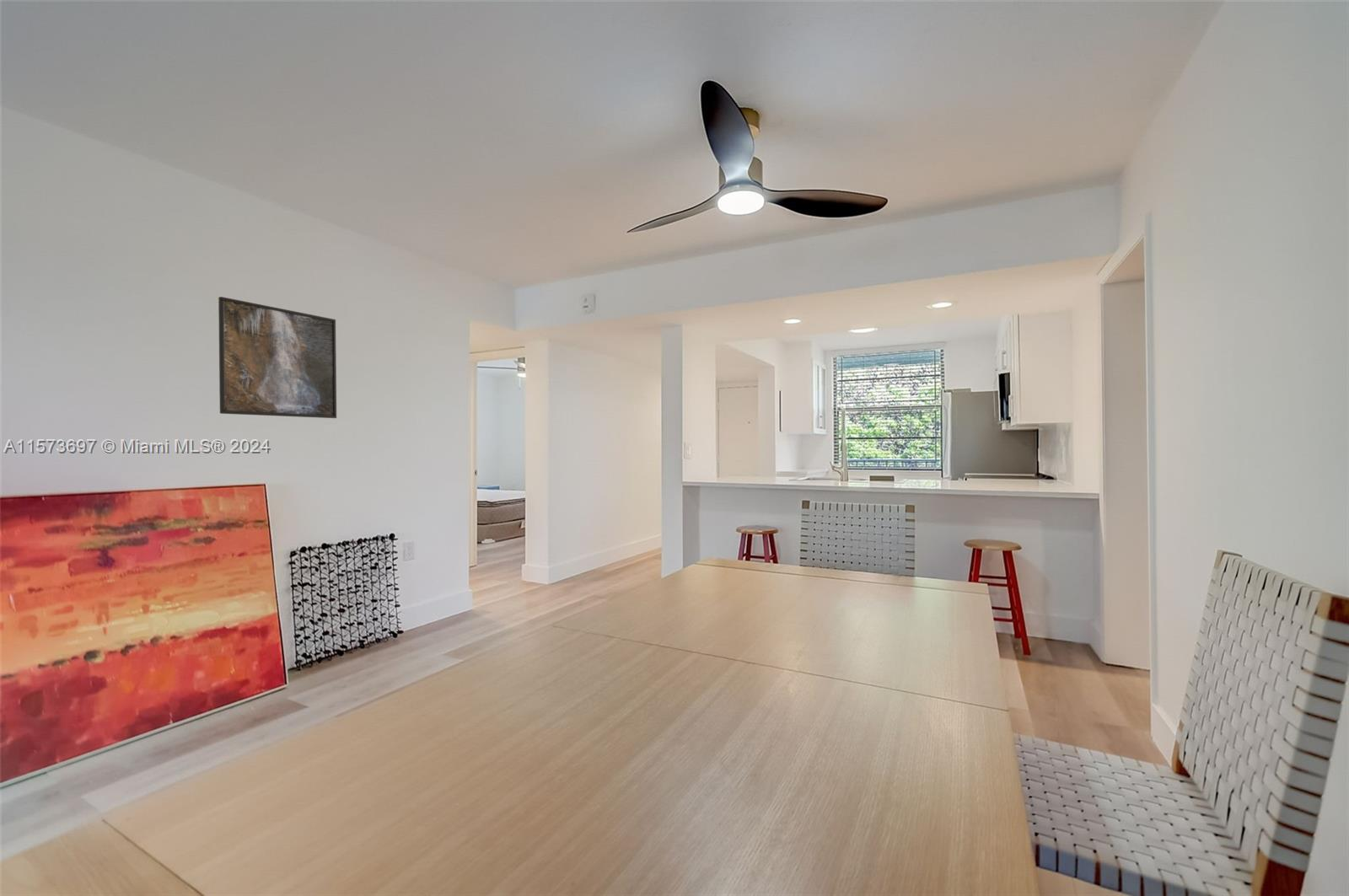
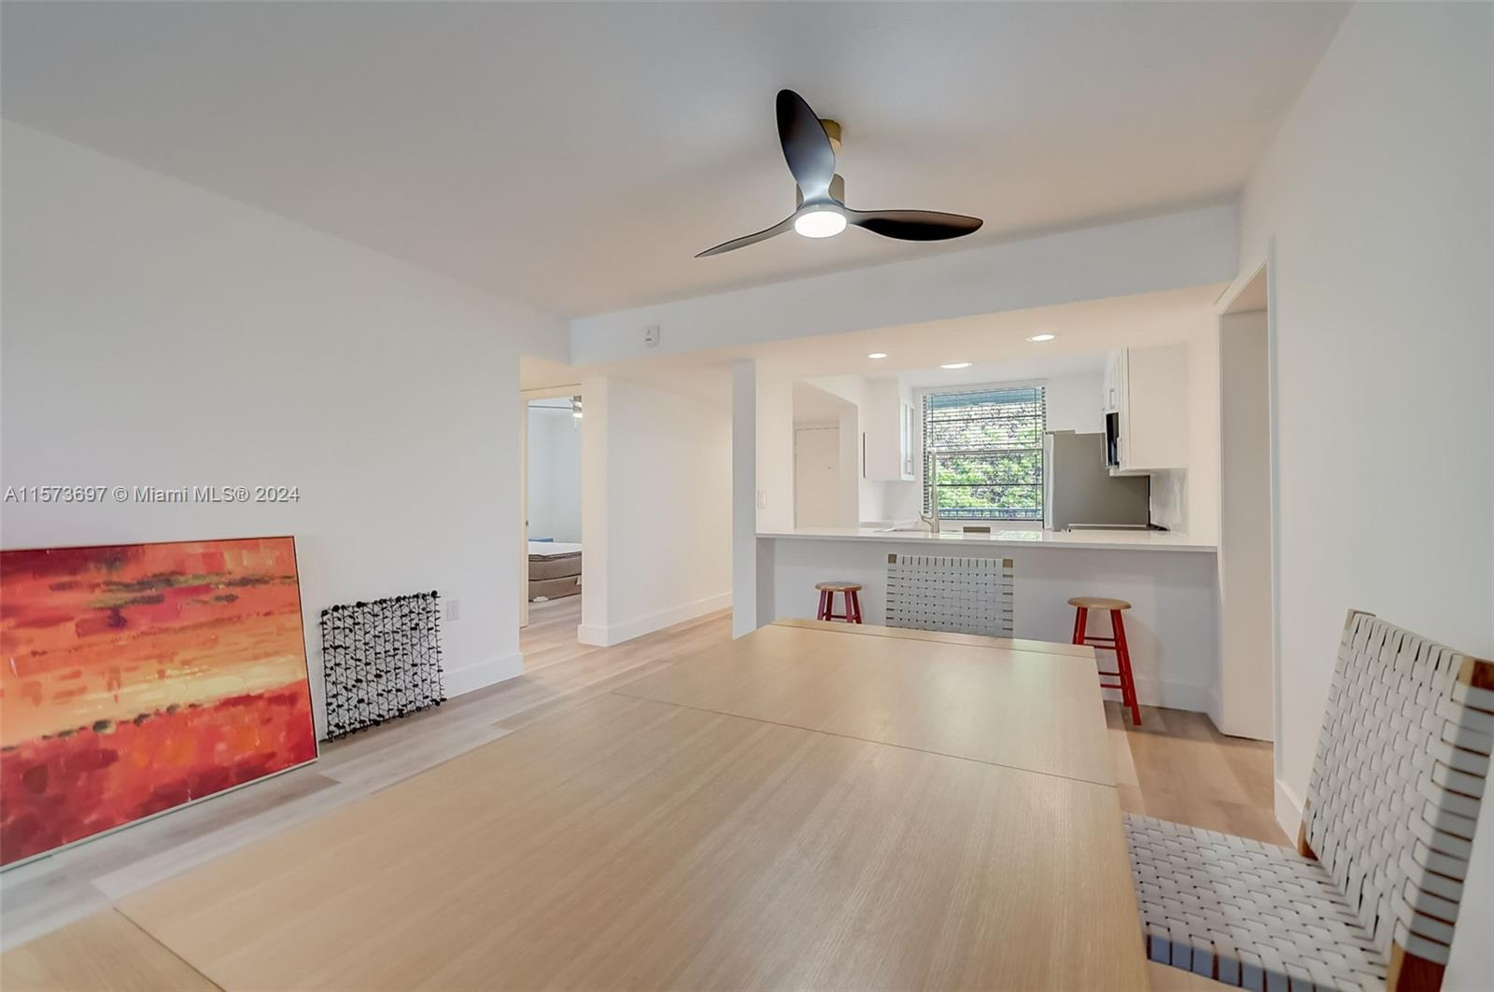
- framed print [218,296,337,419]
